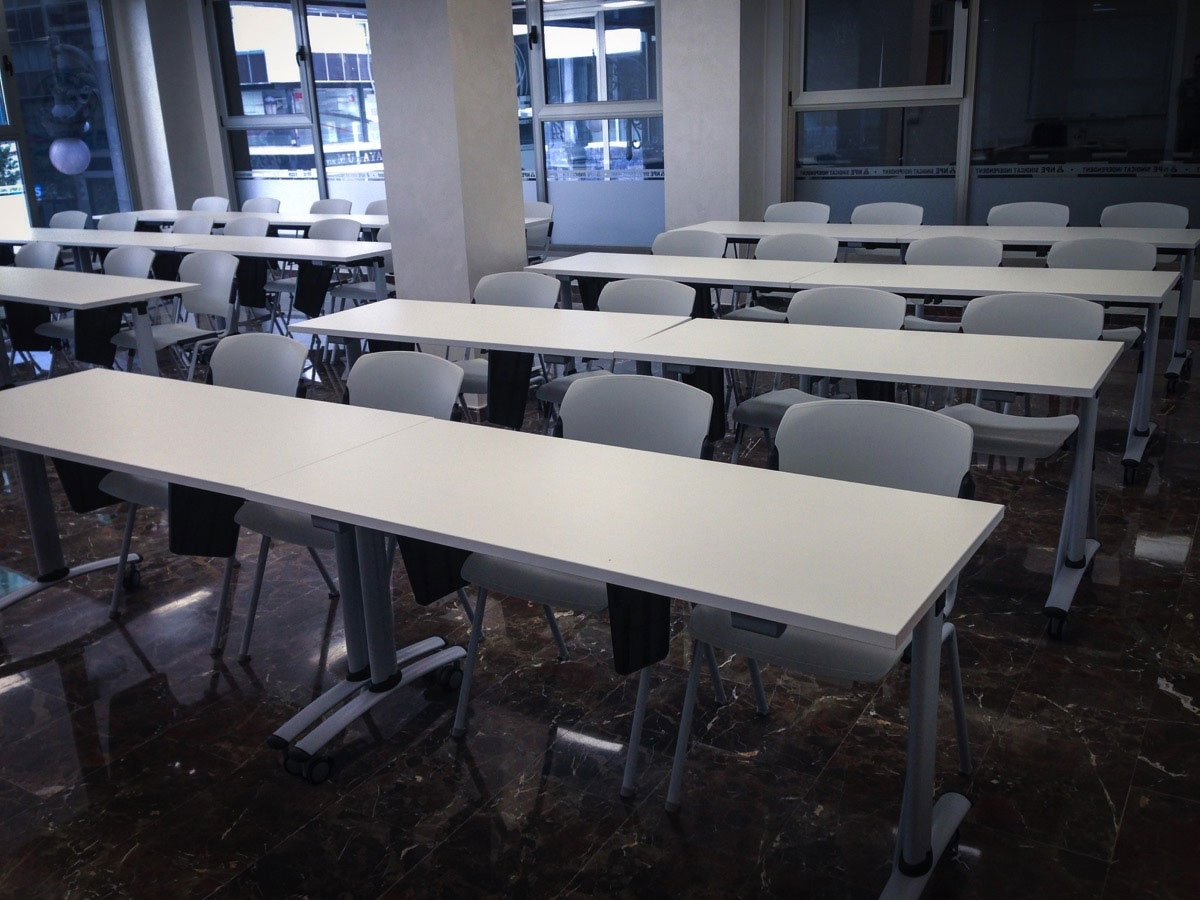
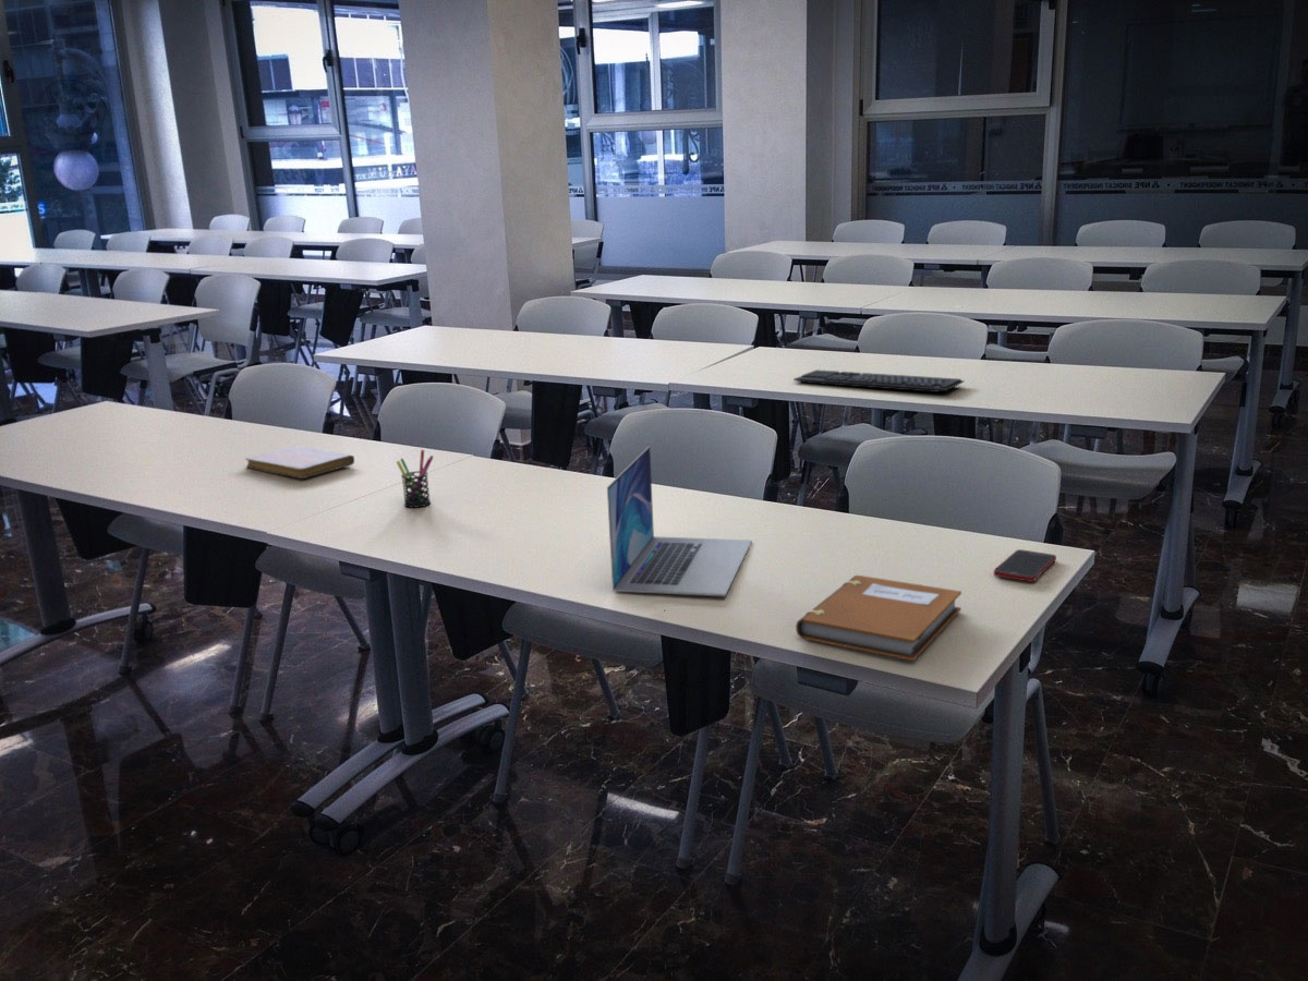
+ cell phone [993,548,1057,583]
+ notebook [795,574,962,662]
+ pen holder [396,449,435,509]
+ keyboard [792,368,965,393]
+ notebook [244,445,355,480]
+ laptop [606,446,753,597]
